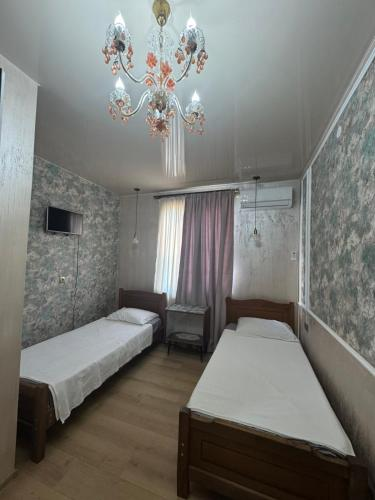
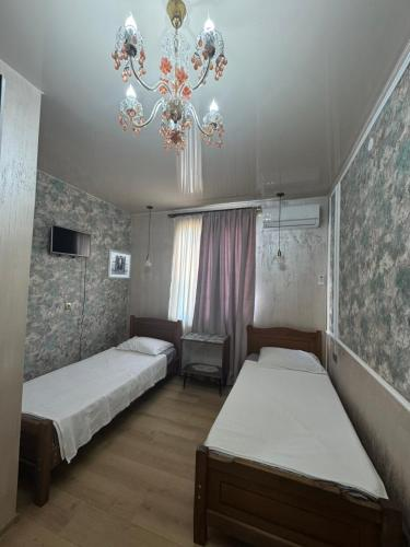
+ wall art [106,248,133,280]
